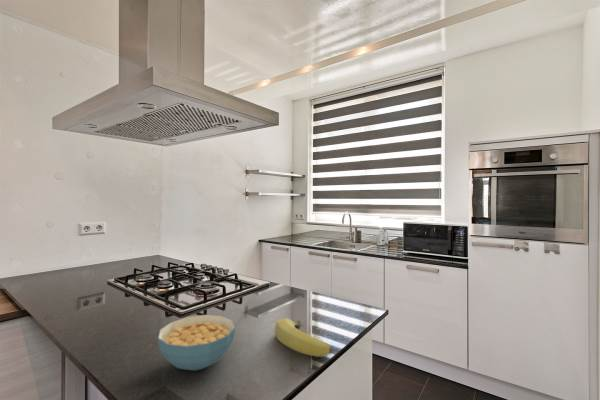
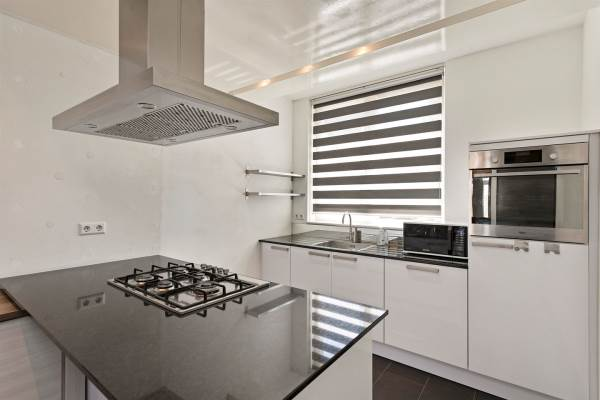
- banana [274,317,333,358]
- cereal bowl [157,314,236,372]
